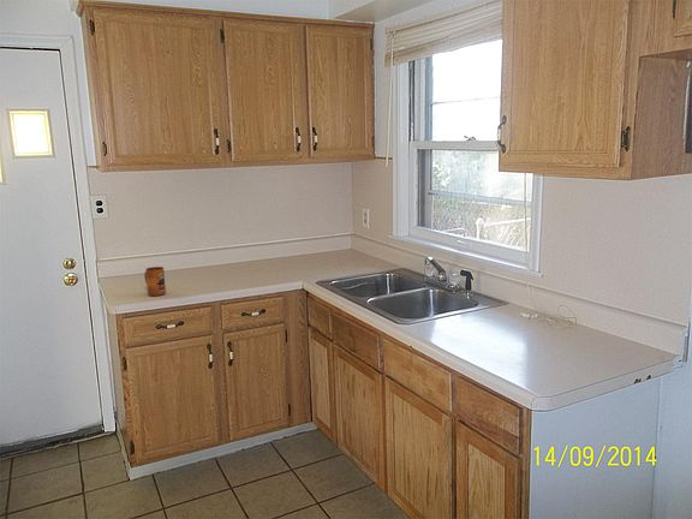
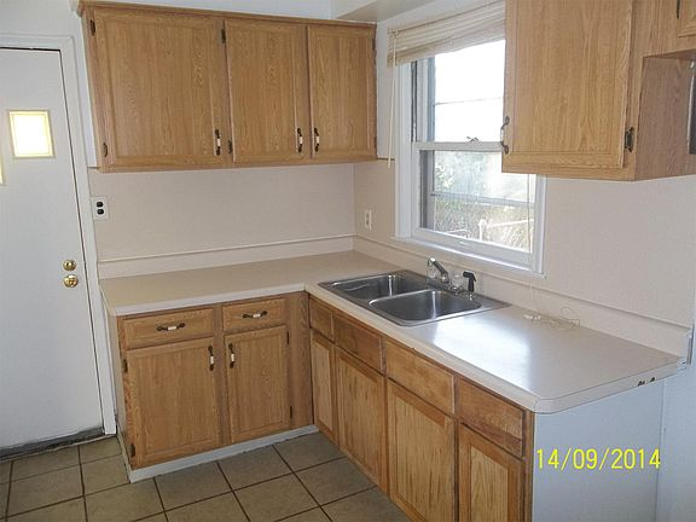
- mug [143,266,167,297]
